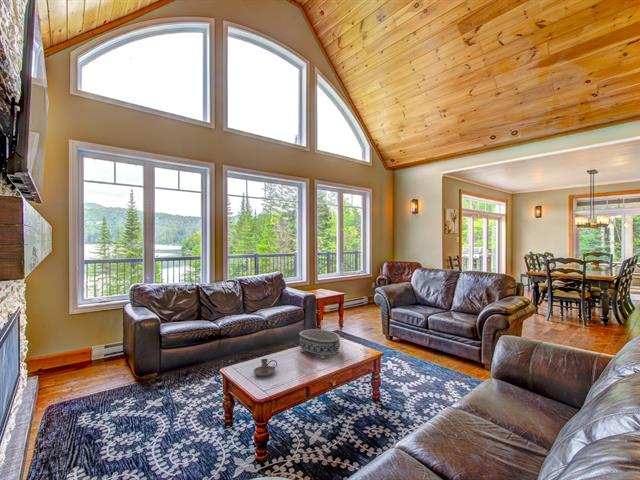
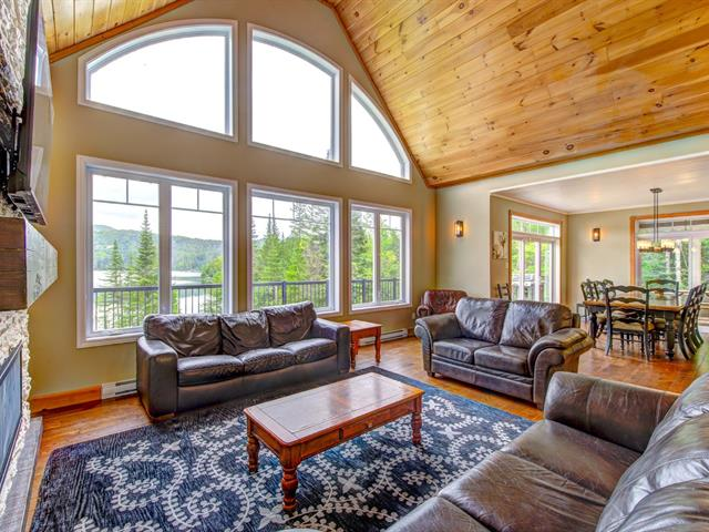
- decorative bowl [298,328,341,360]
- candle holder [253,358,278,377]
